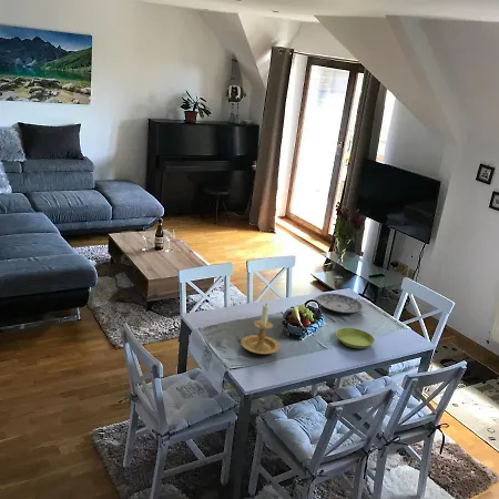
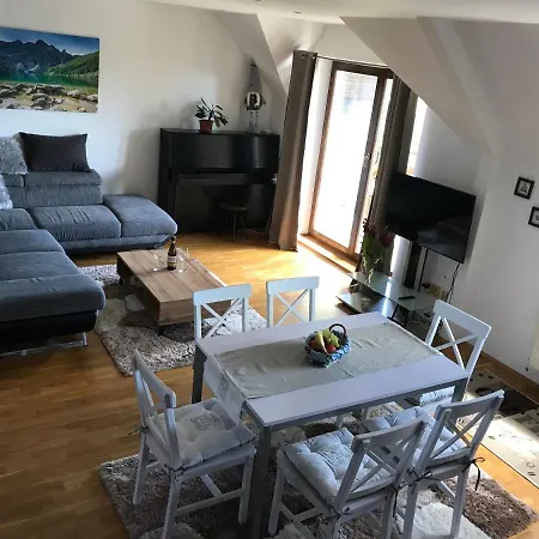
- candle holder [240,303,282,355]
- plate [316,293,364,314]
- saucer [335,327,376,349]
